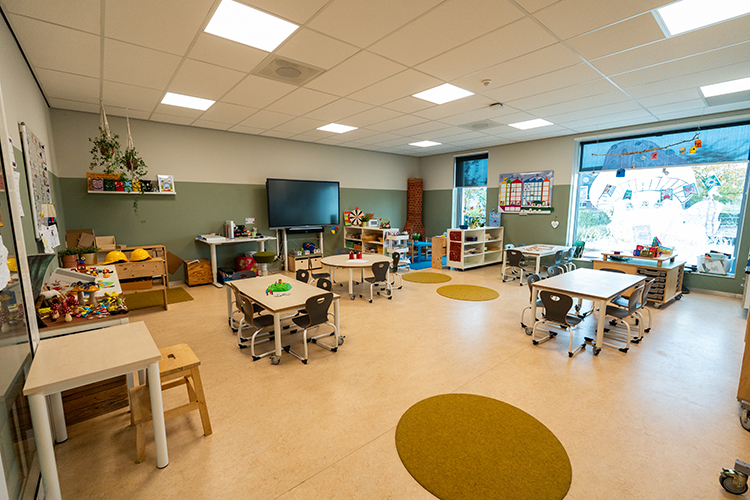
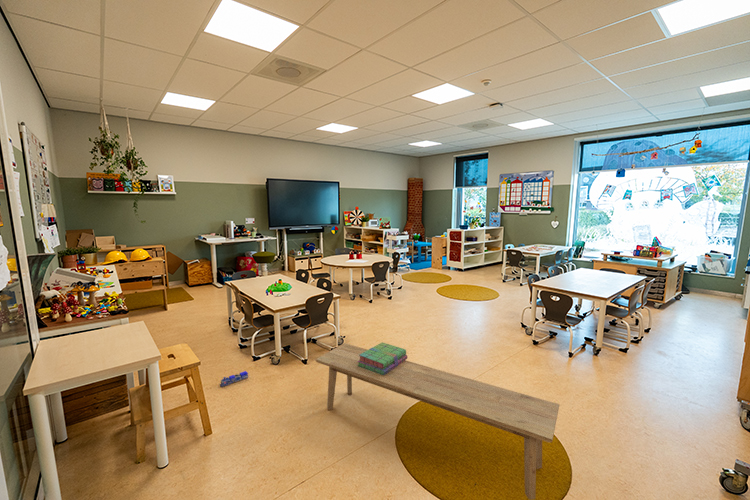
+ bench [314,342,560,500]
+ toy train [219,370,249,388]
+ stack of books [357,341,408,375]
